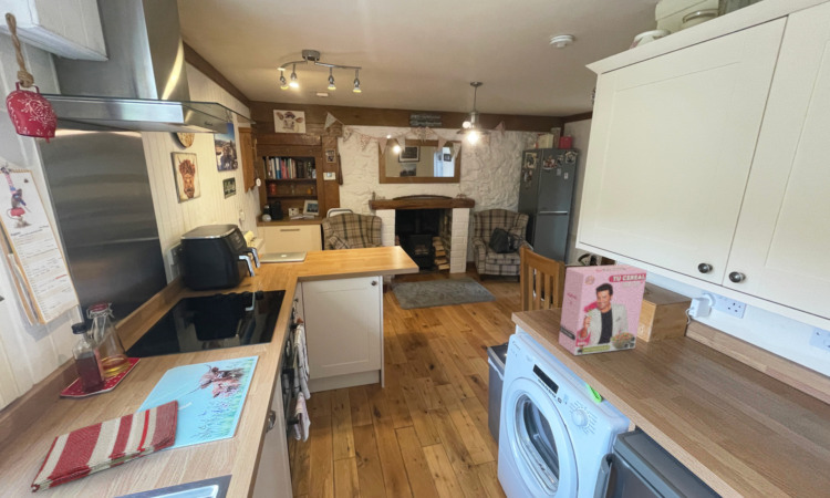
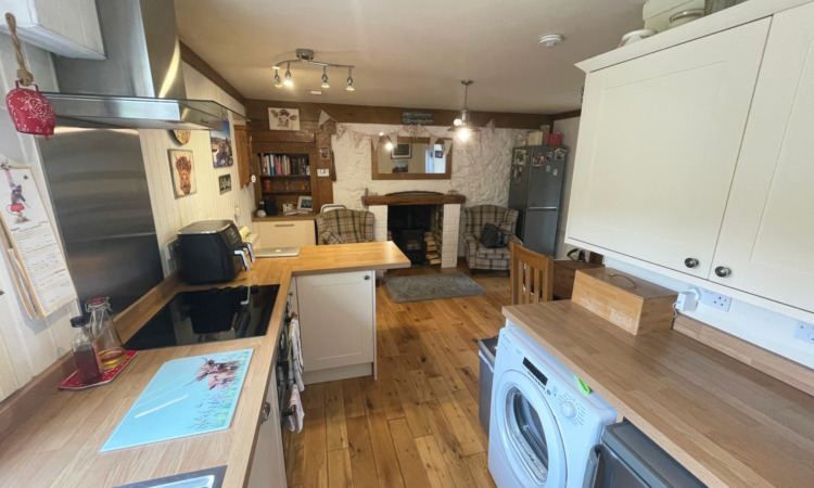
- dish towel [29,398,179,494]
- cereal box [558,263,649,356]
